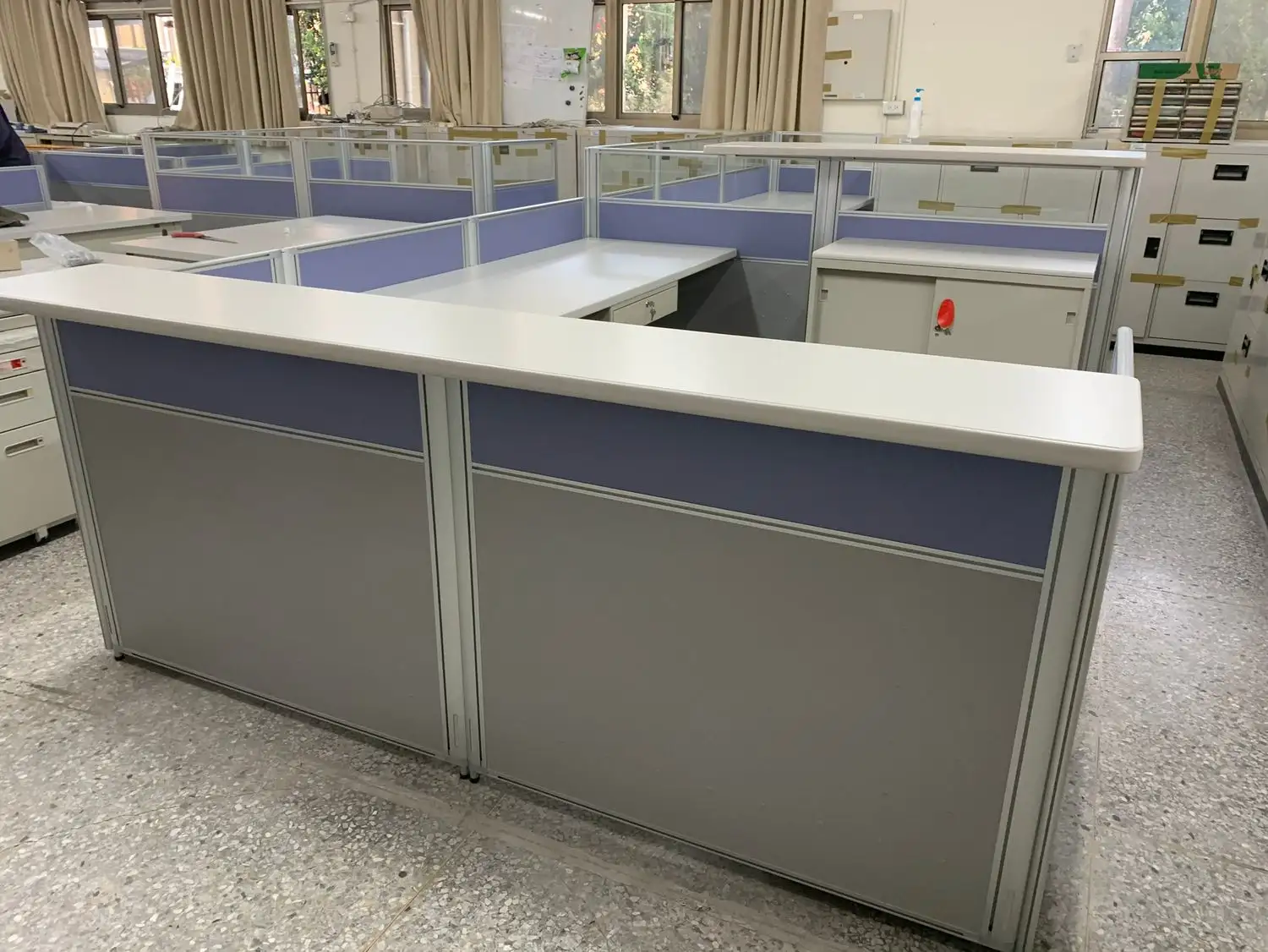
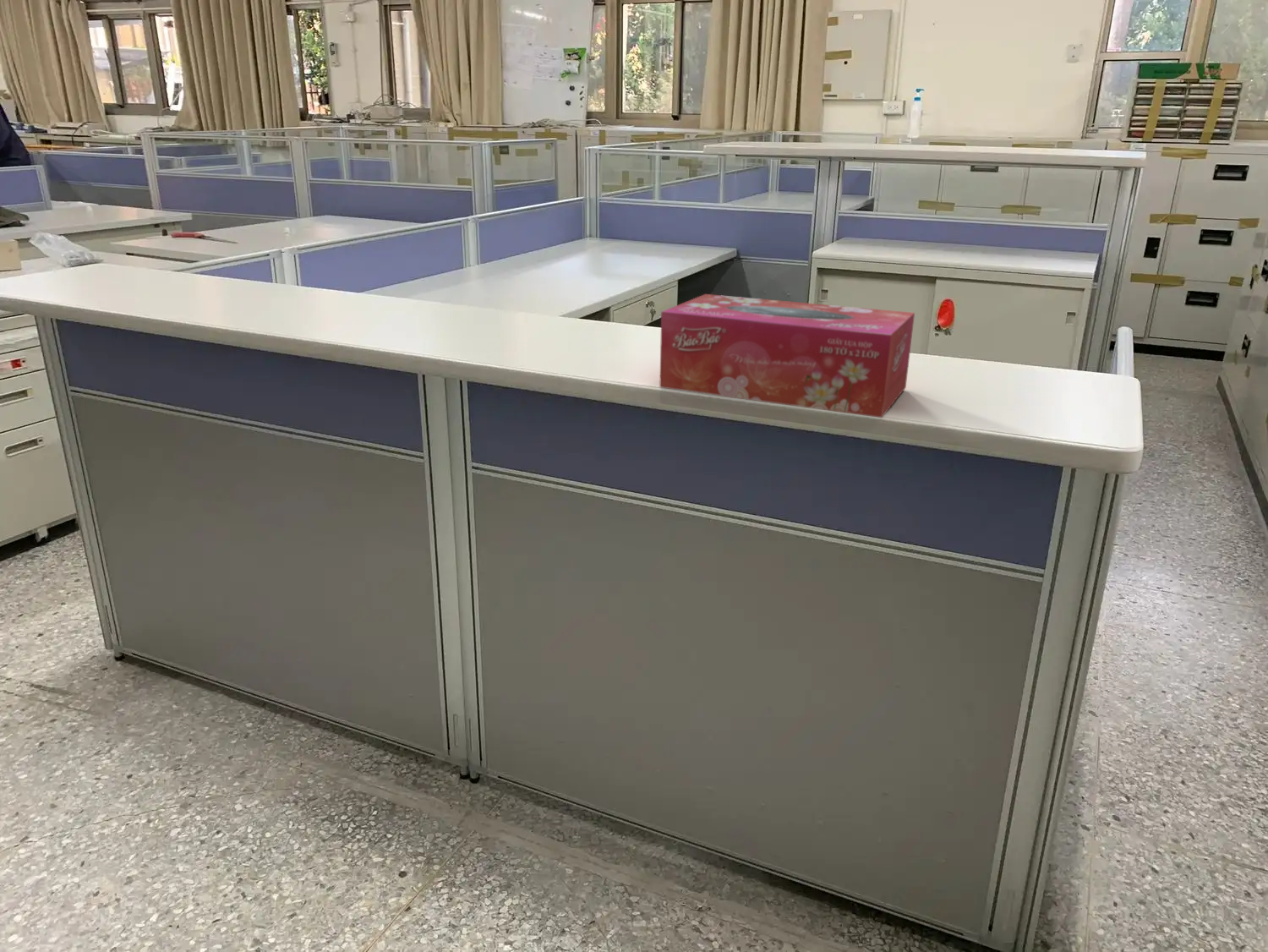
+ tissue box [659,293,915,419]
